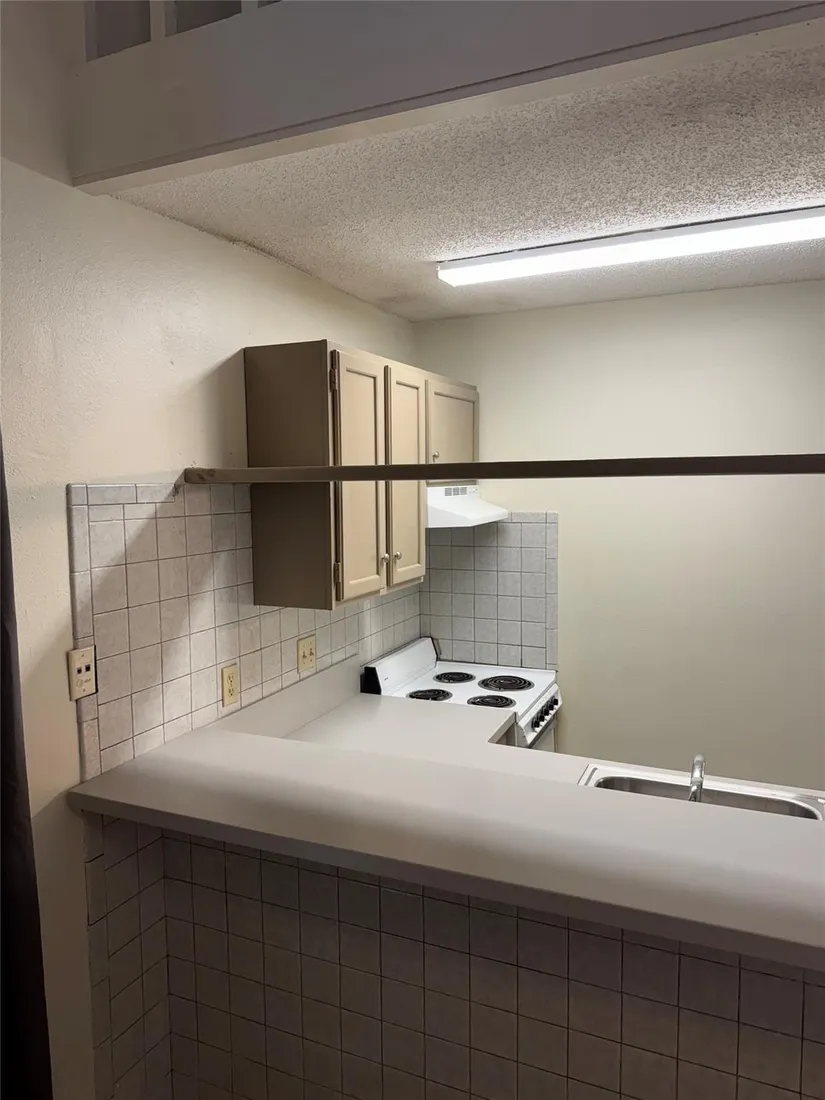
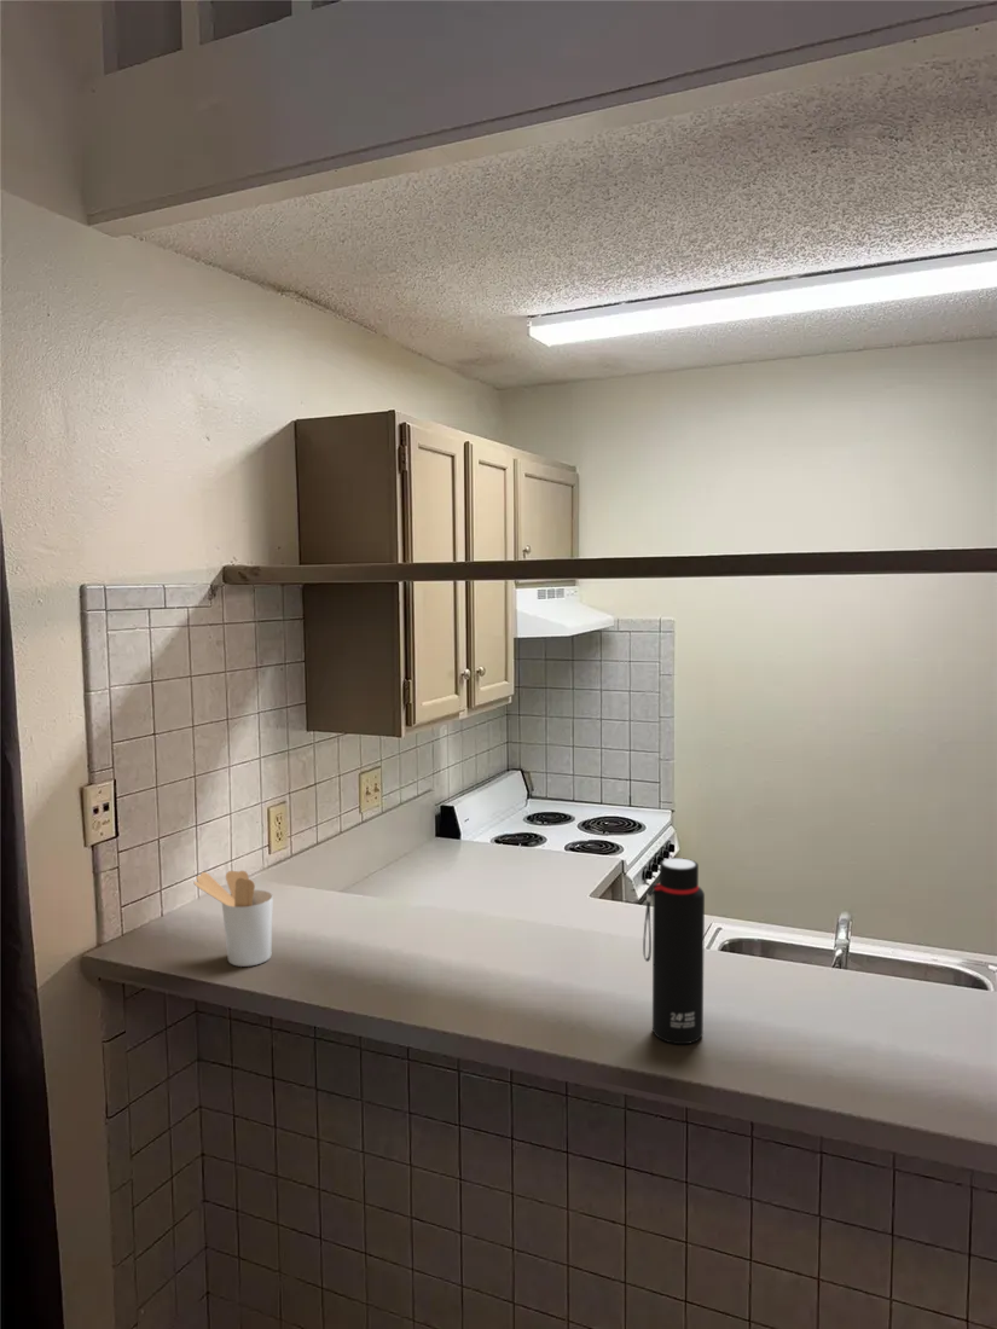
+ water bottle [642,857,706,1045]
+ utensil holder [192,870,274,968]
